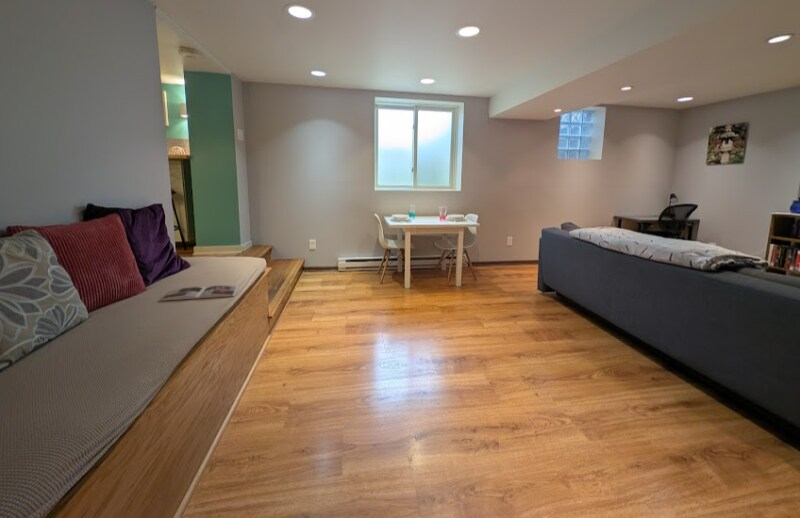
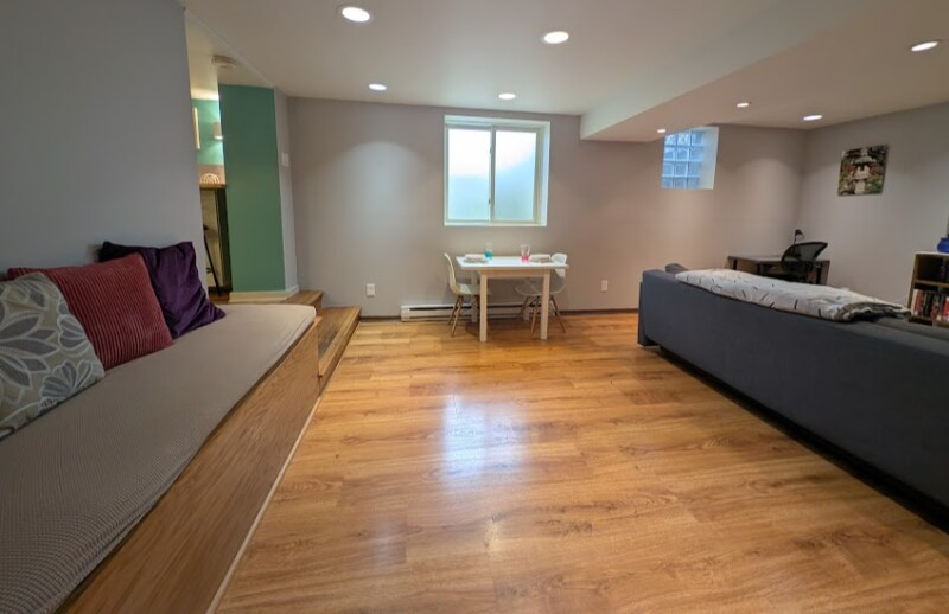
- magazine [159,284,240,302]
